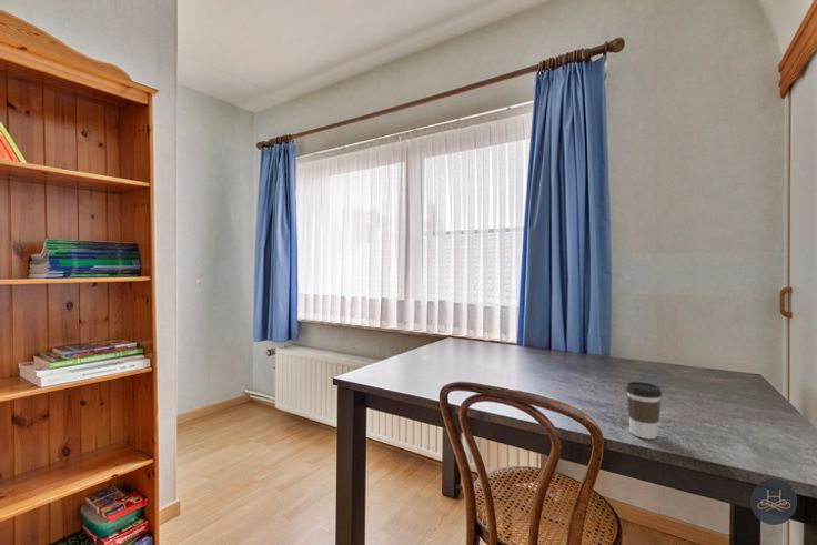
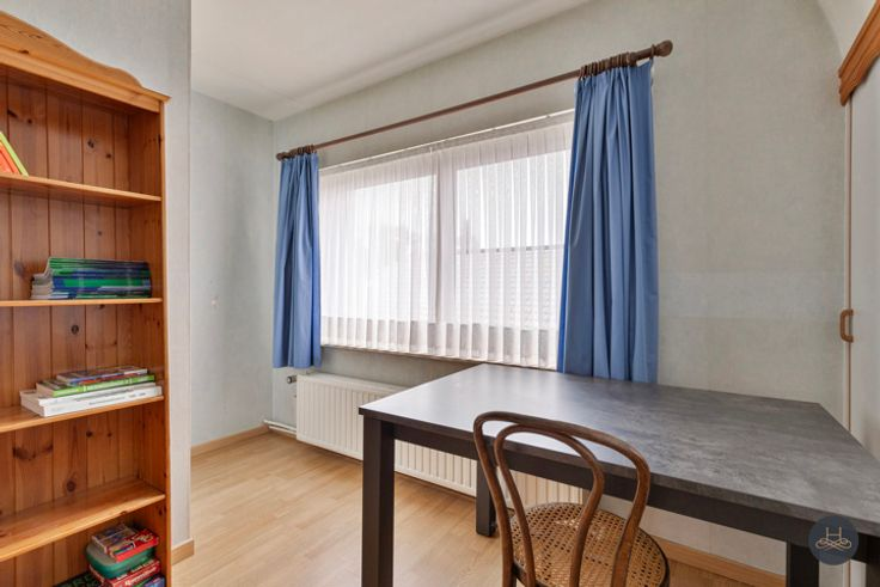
- coffee cup [625,381,663,440]
